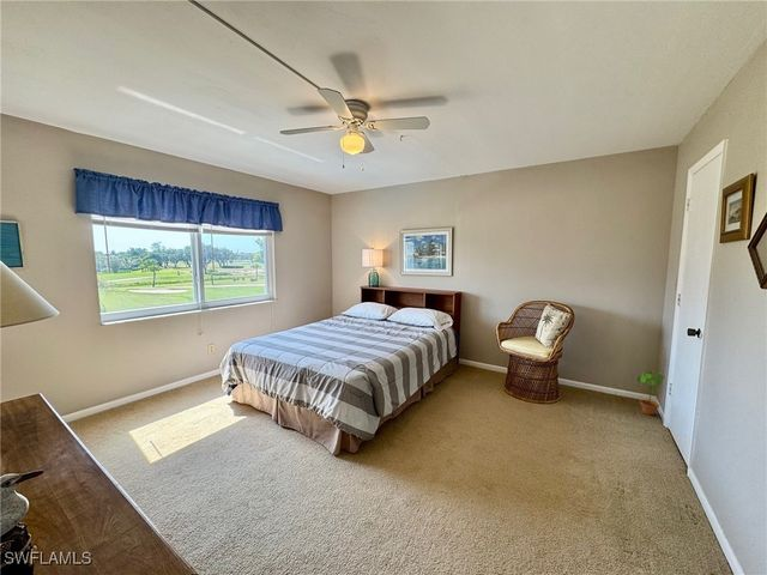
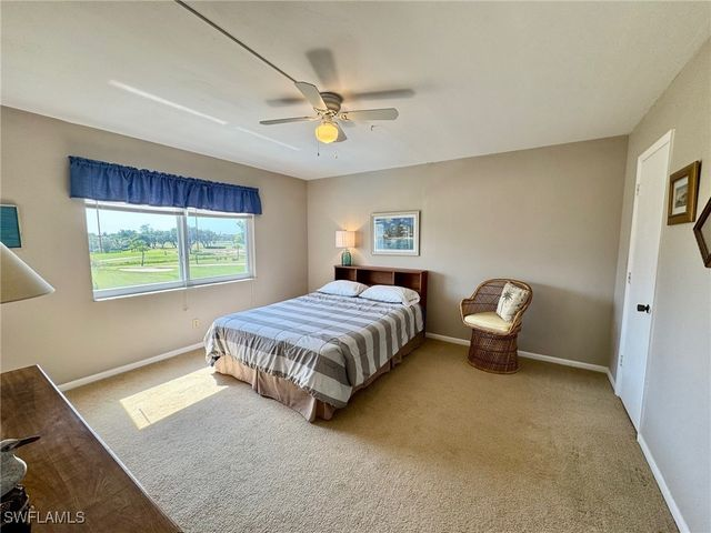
- potted plant [636,370,665,416]
